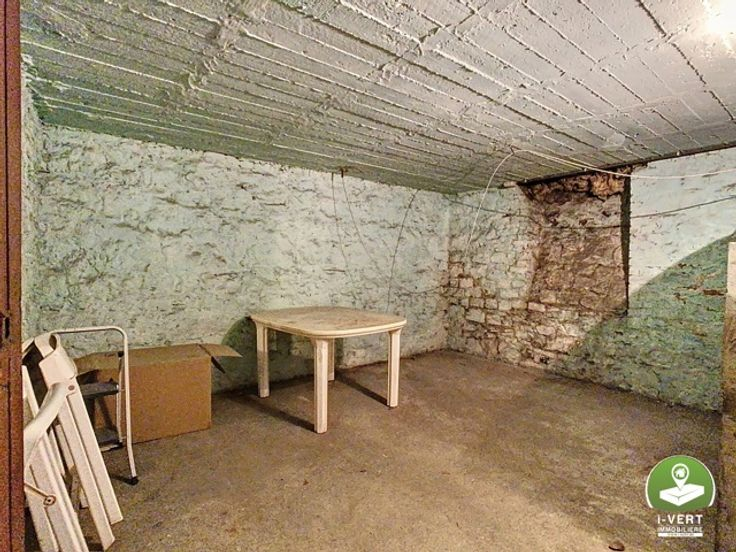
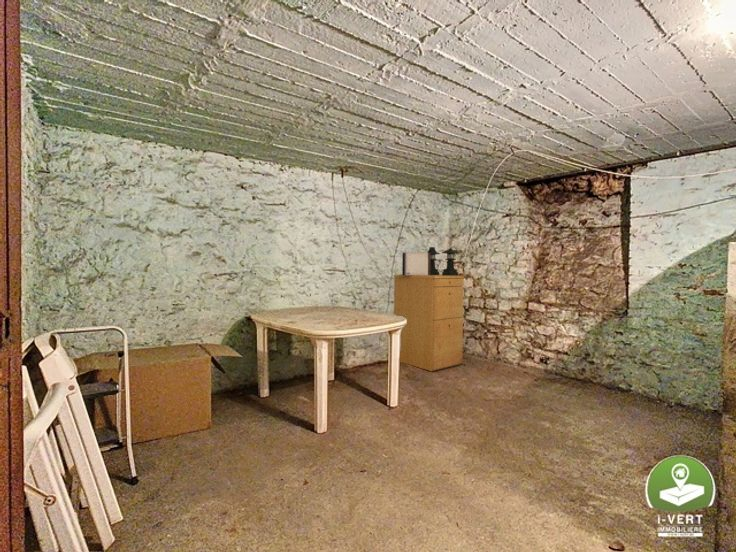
+ lantern [427,246,460,276]
+ books [401,251,431,275]
+ filing cabinet [393,274,465,372]
